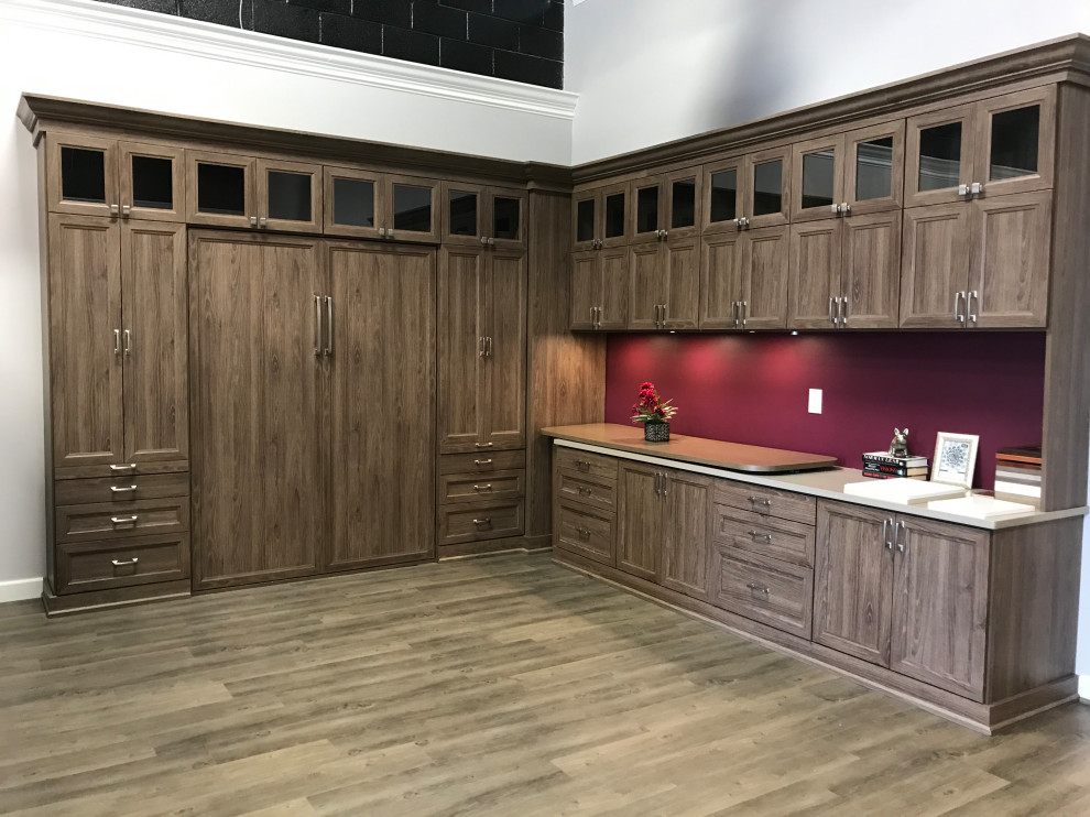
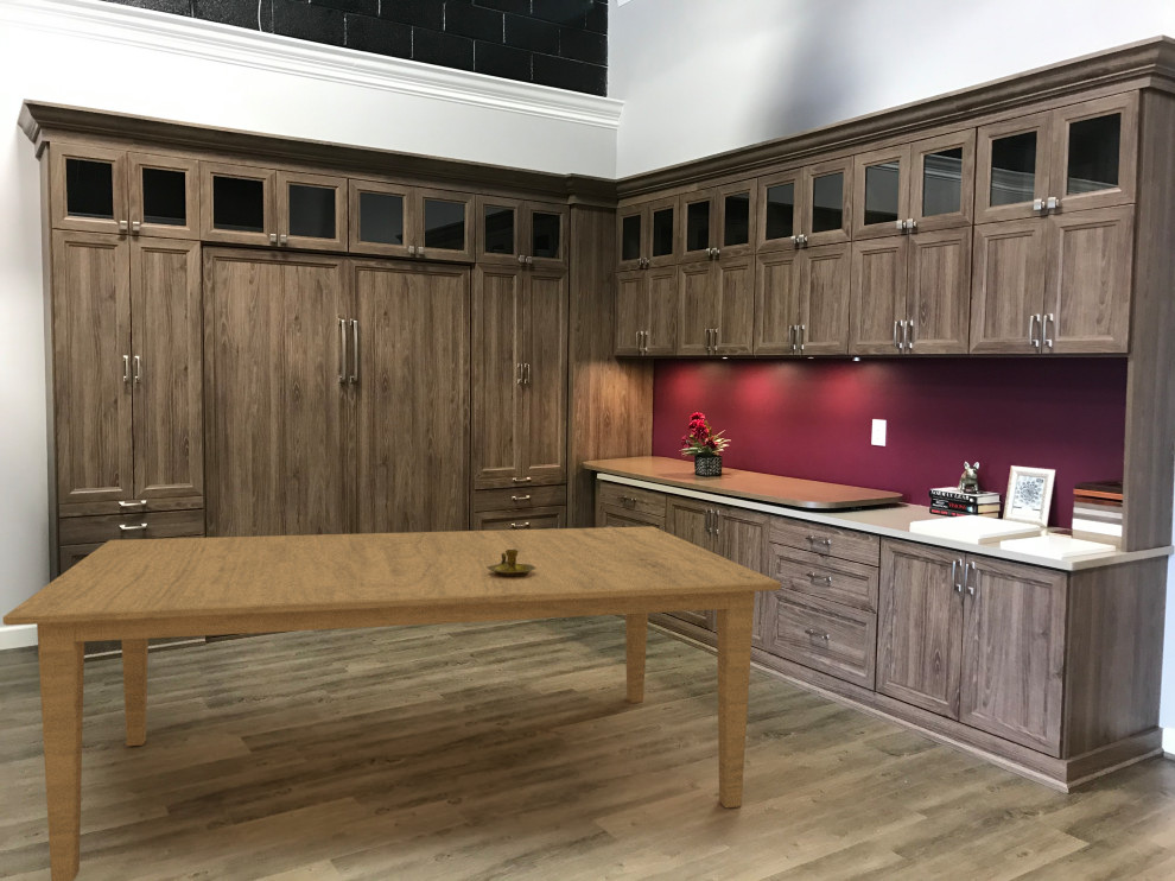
+ candlestick [487,550,536,577]
+ dining table [2,525,782,881]
